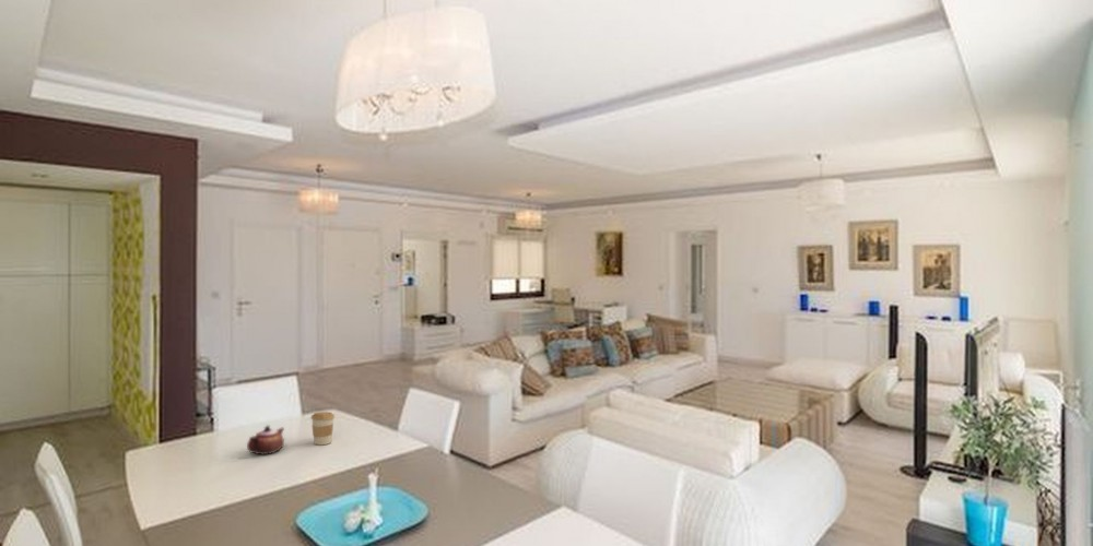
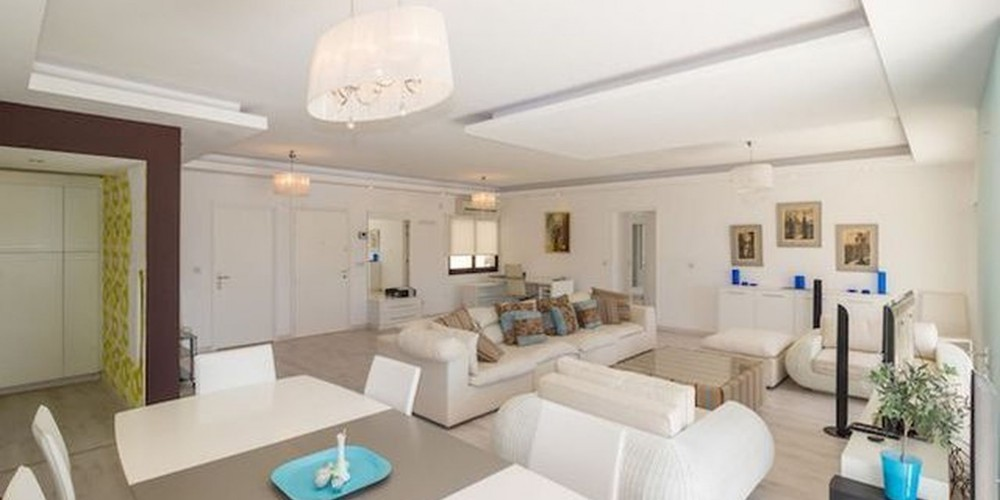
- coffee cup [310,411,336,446]
- teapot [246,424,285,455]
